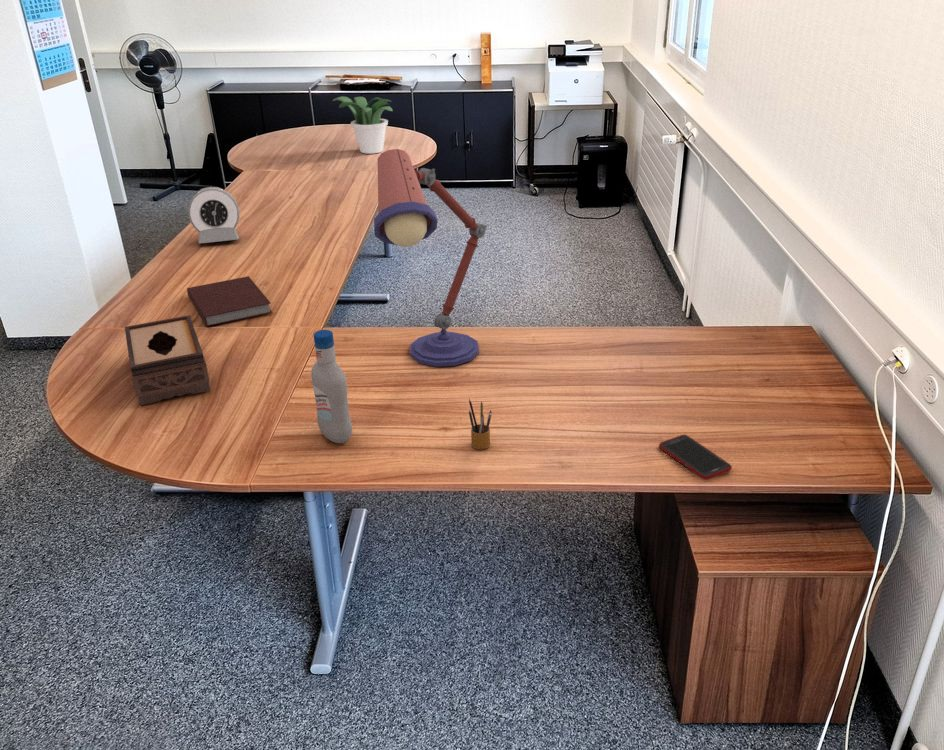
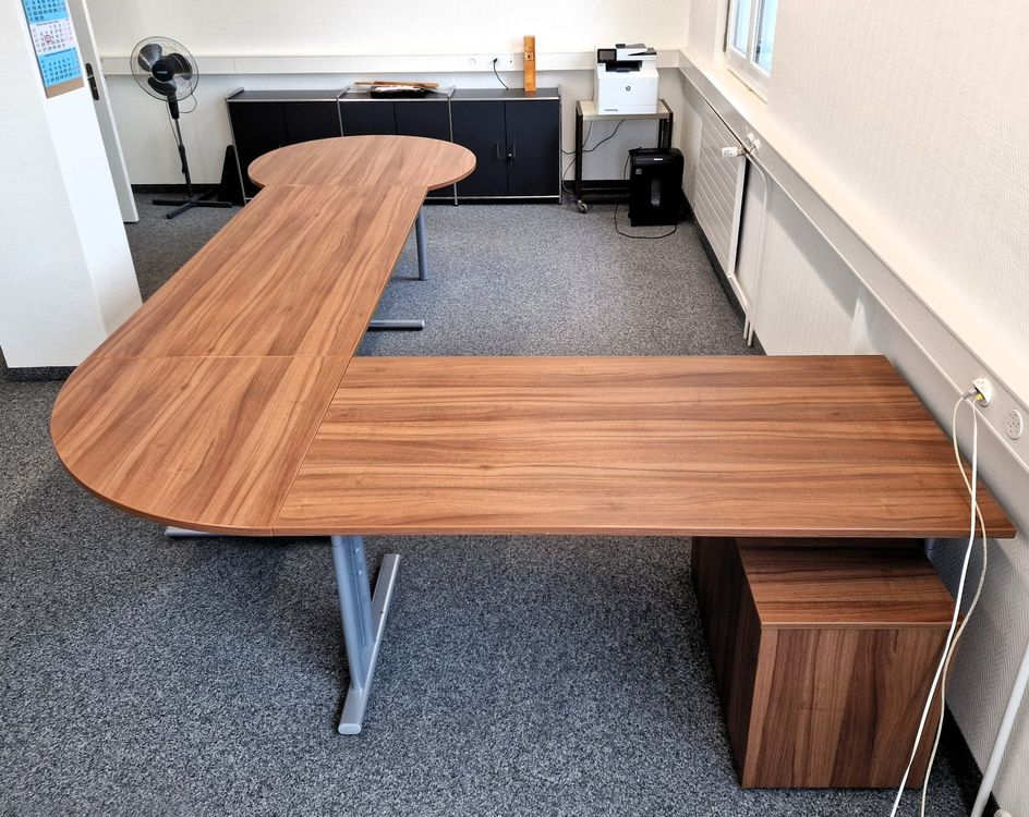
- desk lamp [373,148,488,368]
- alarm clock [187,186,240,244]
- tissue box [124,314,211,406]
- bottle [310,329,353,444]
- cell phone [658,434,733,481]
- potted plant [332,95,394,155]
- notebook [186,275,273,327]
- pencil box [468,398,493,451]
